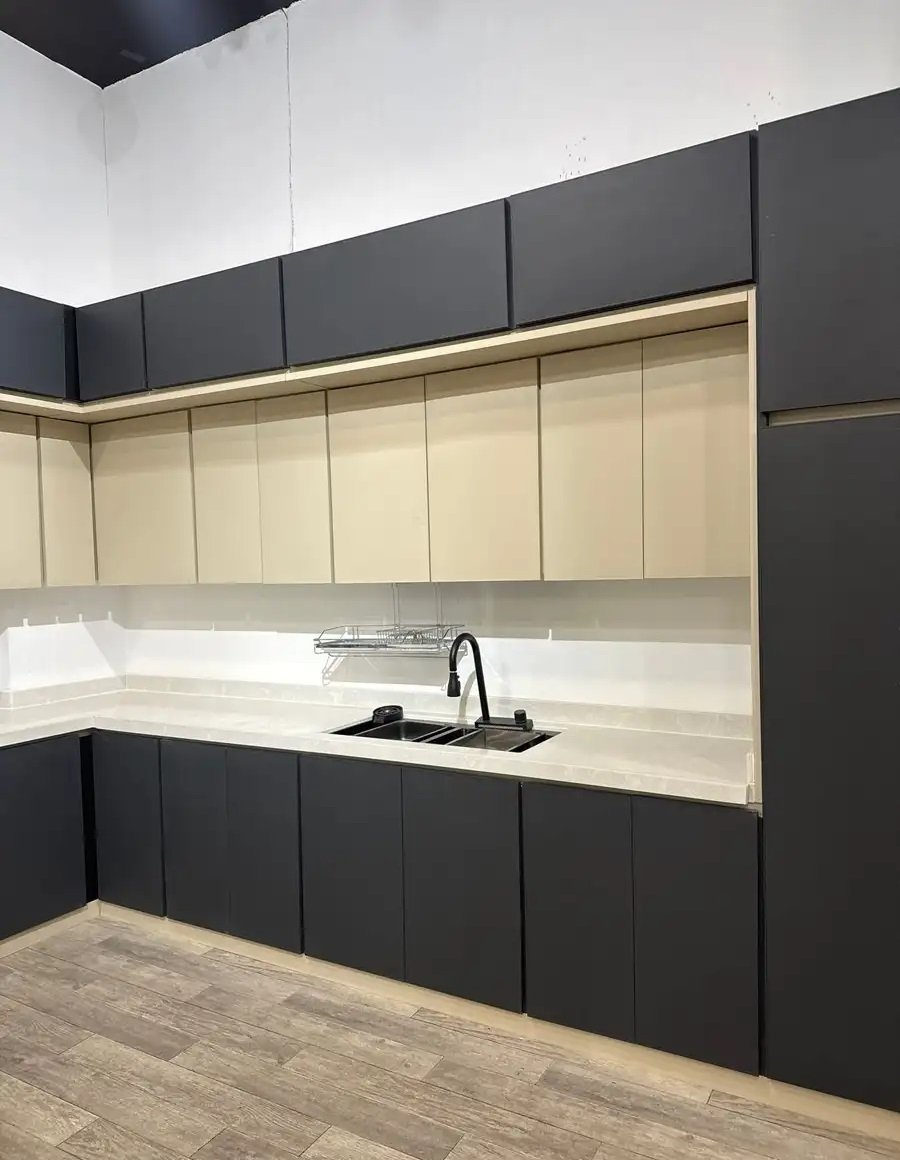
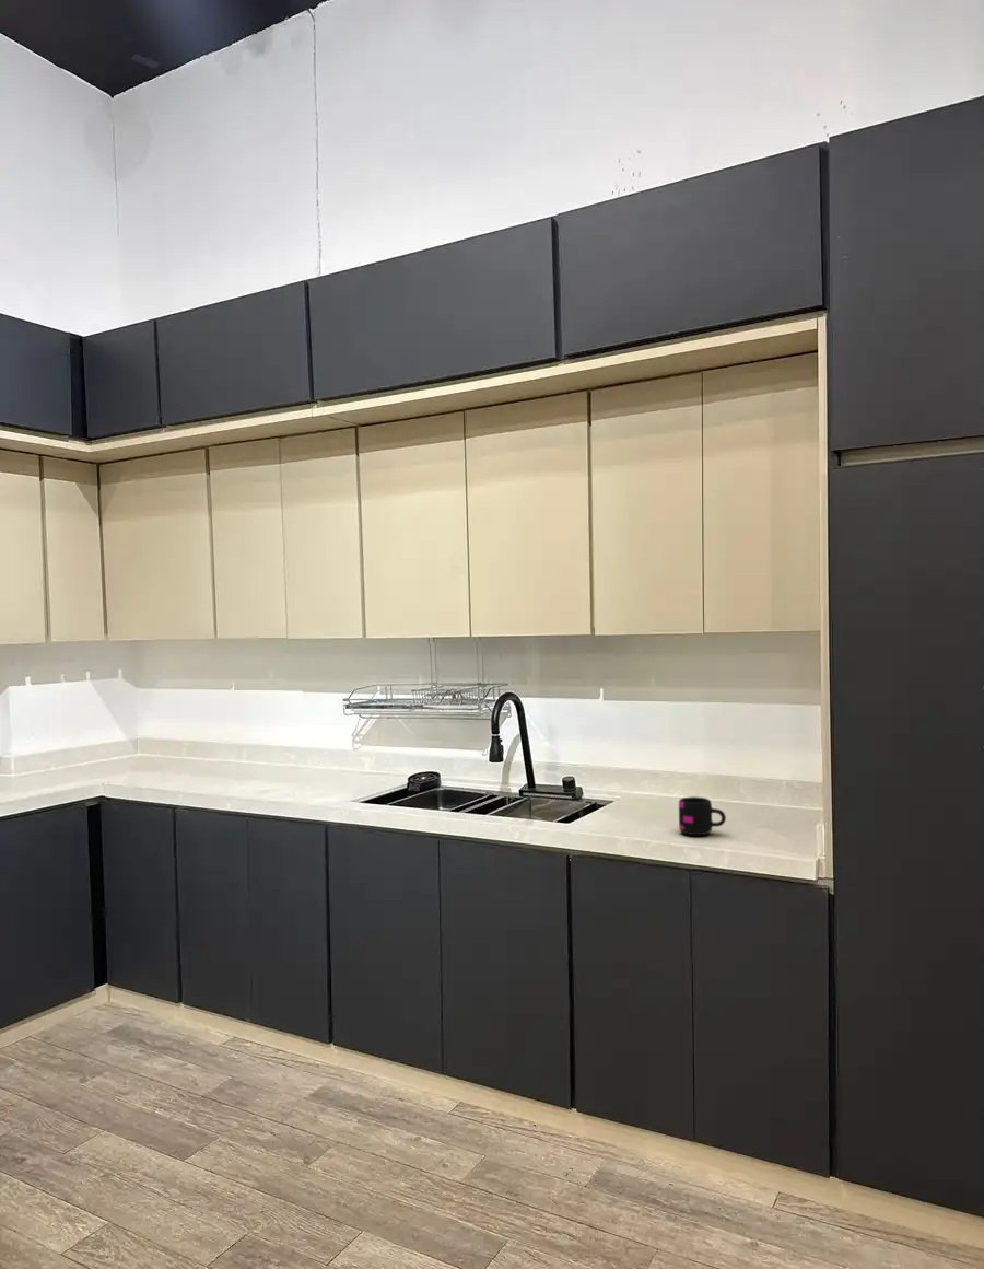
+ mug [678,795,727,836]
